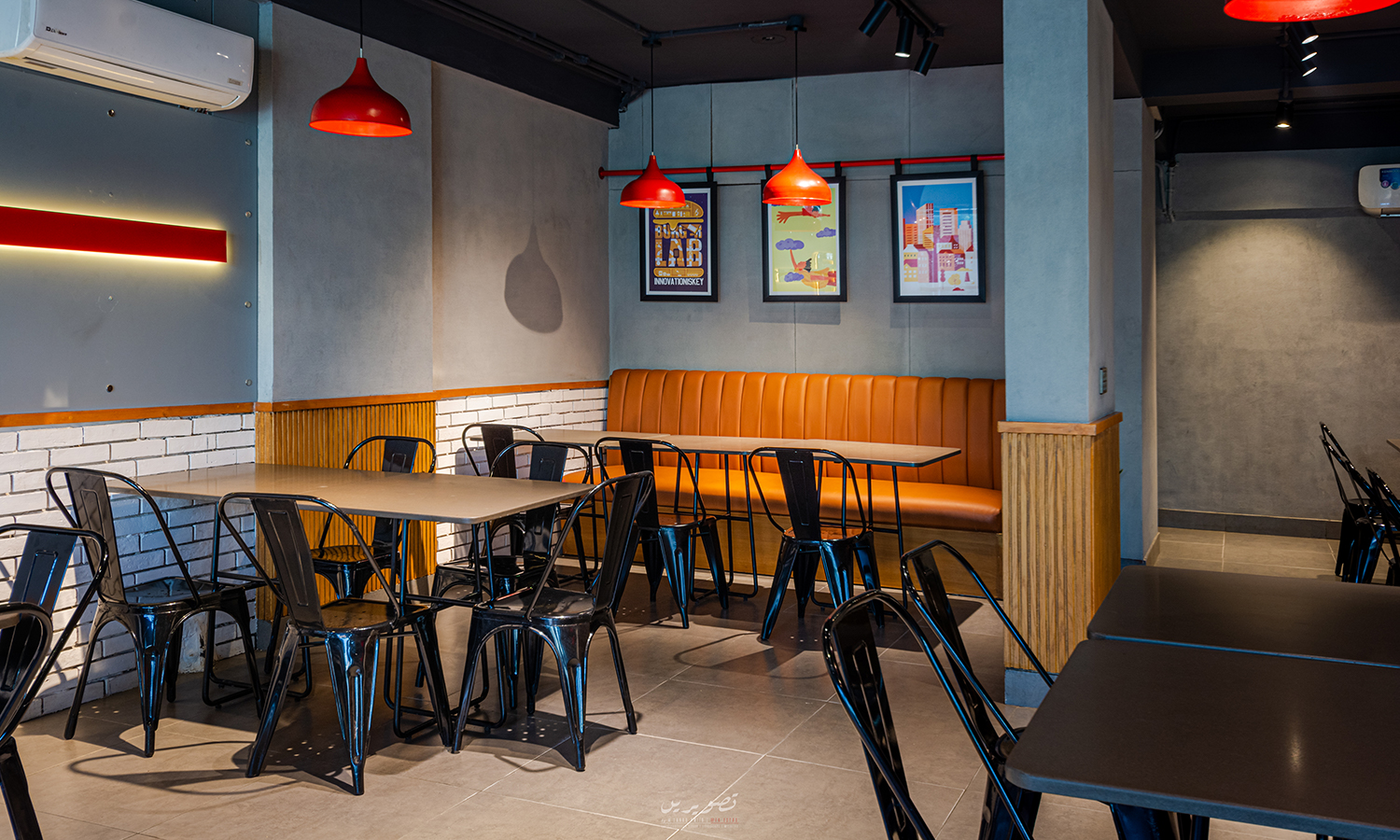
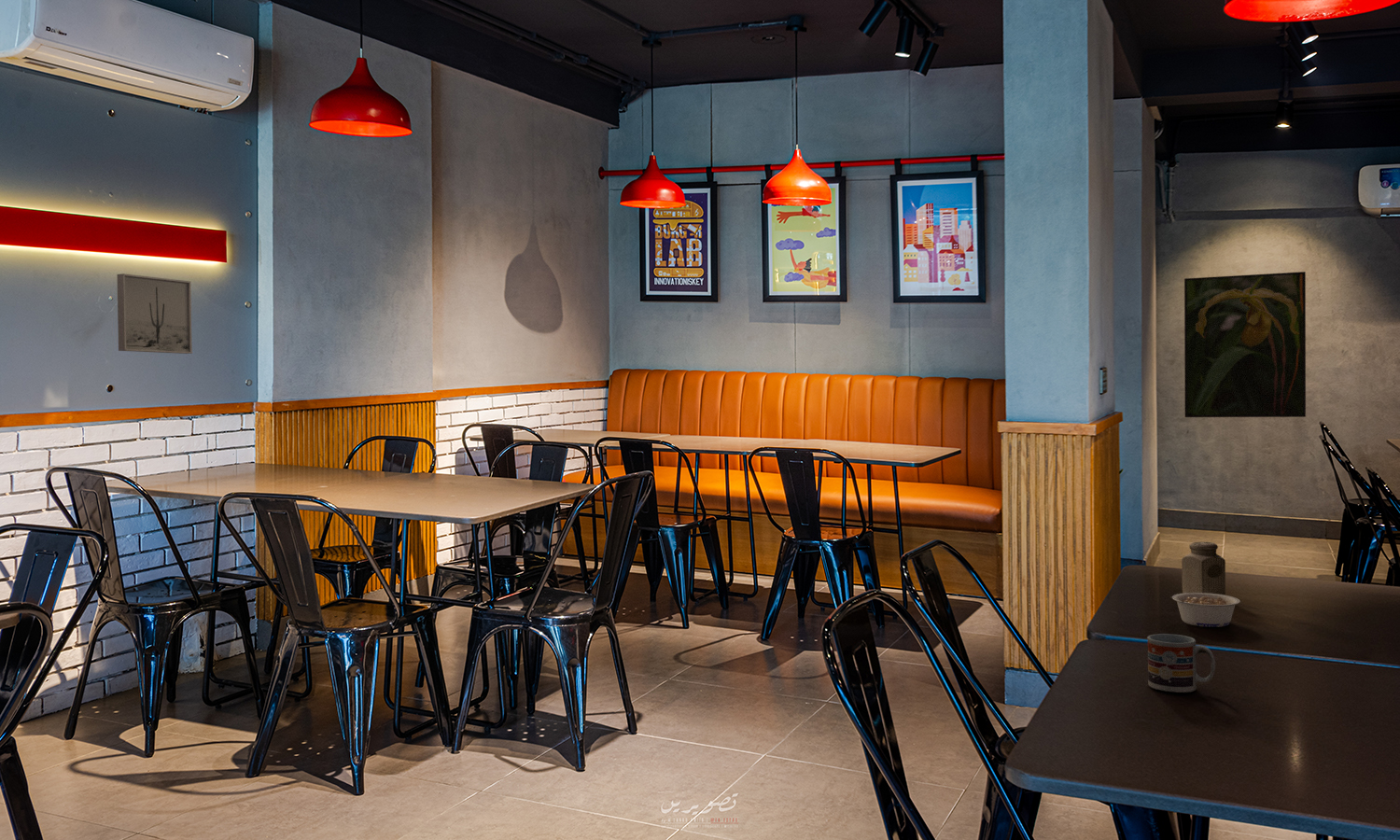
+ cup [1146,633,1217,693]
+ legume [1170,593,1241,628]
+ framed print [1183,271,1307,418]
+ wall art [116,273,193,355]
+ salt shaker [1181,541,1226,595]
